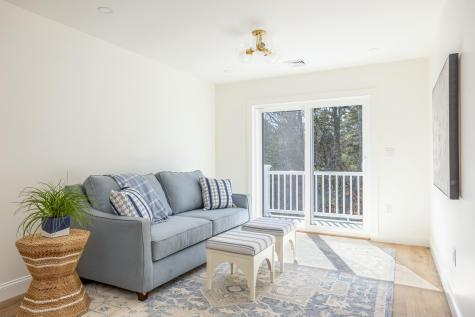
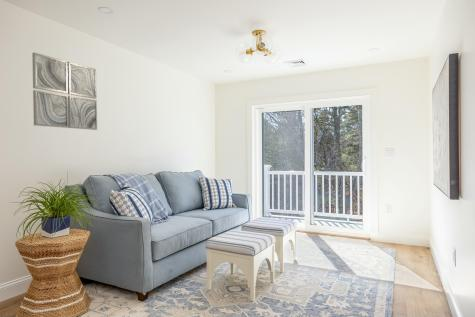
+ wall art [31,52,98,131]
